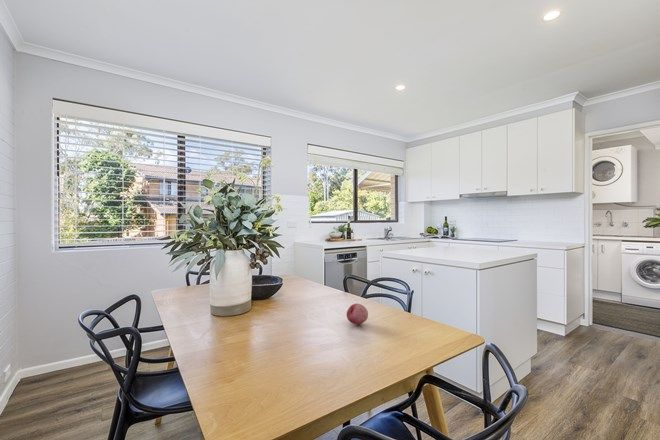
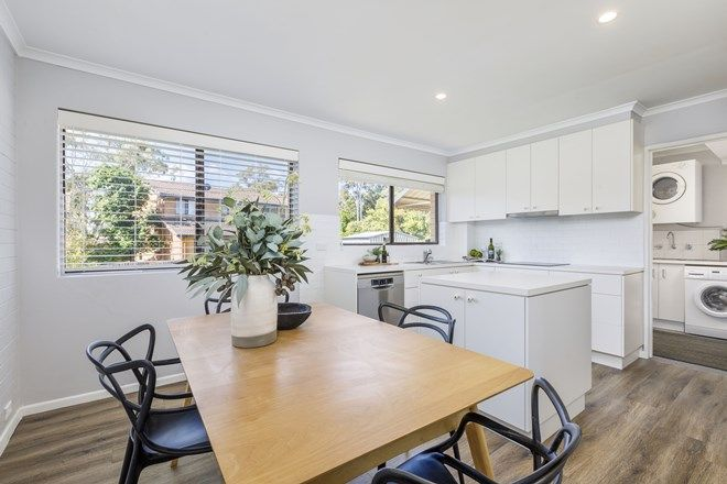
- fruit [346,303,369,326]
